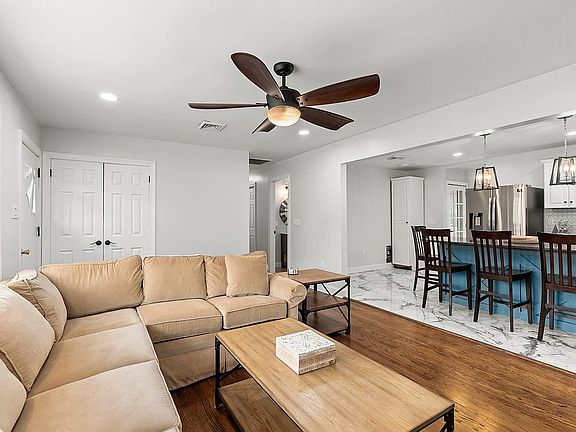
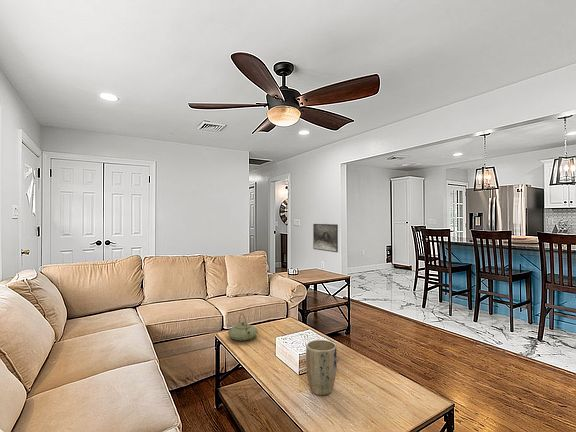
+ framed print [312,223,339,253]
+ plant pot [305,339,338,396]
+ teapot [227,312,259,342]
